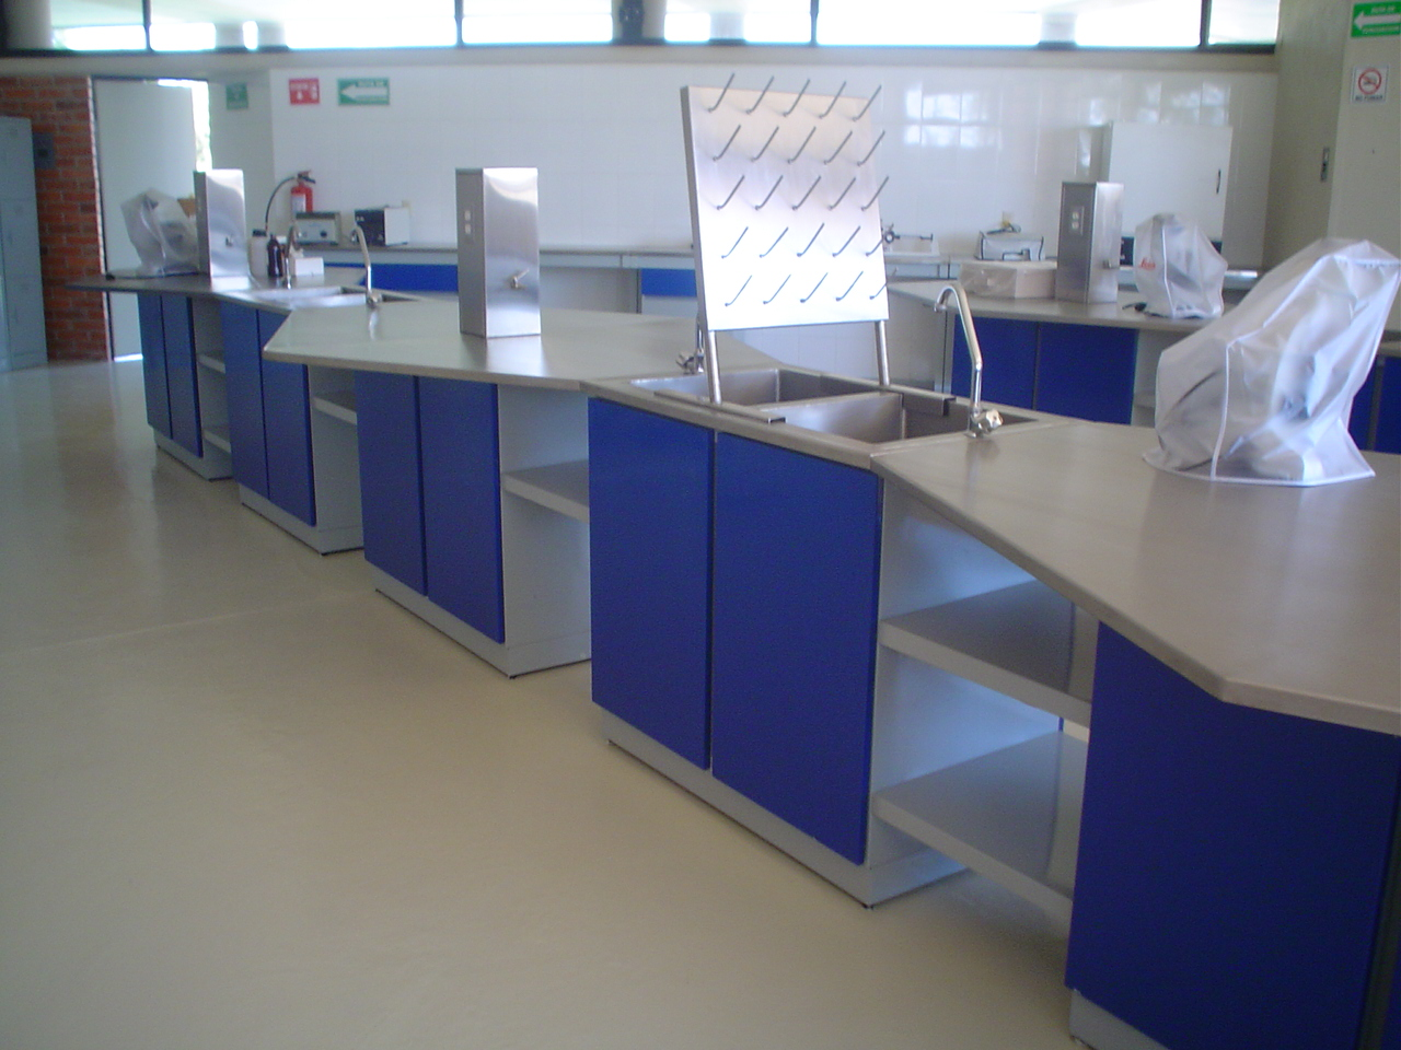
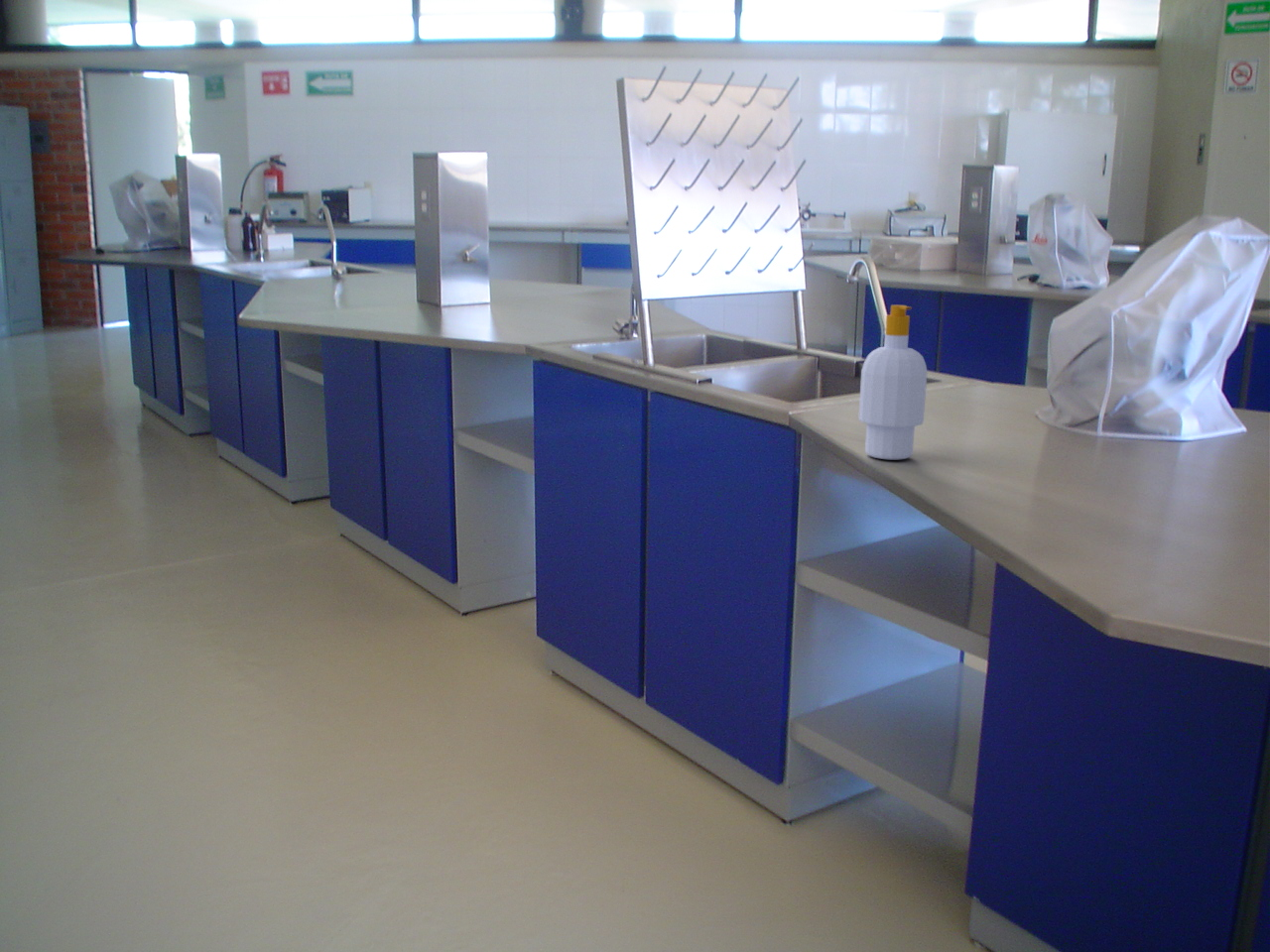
+ soap bottle [857,304,929,460]
